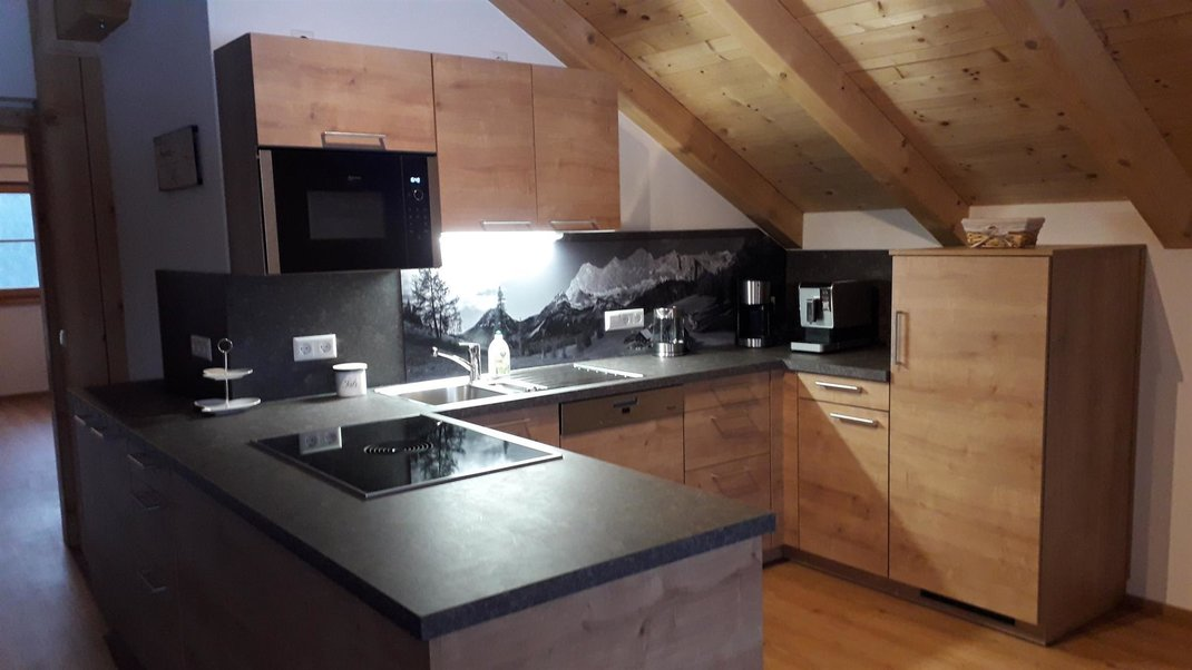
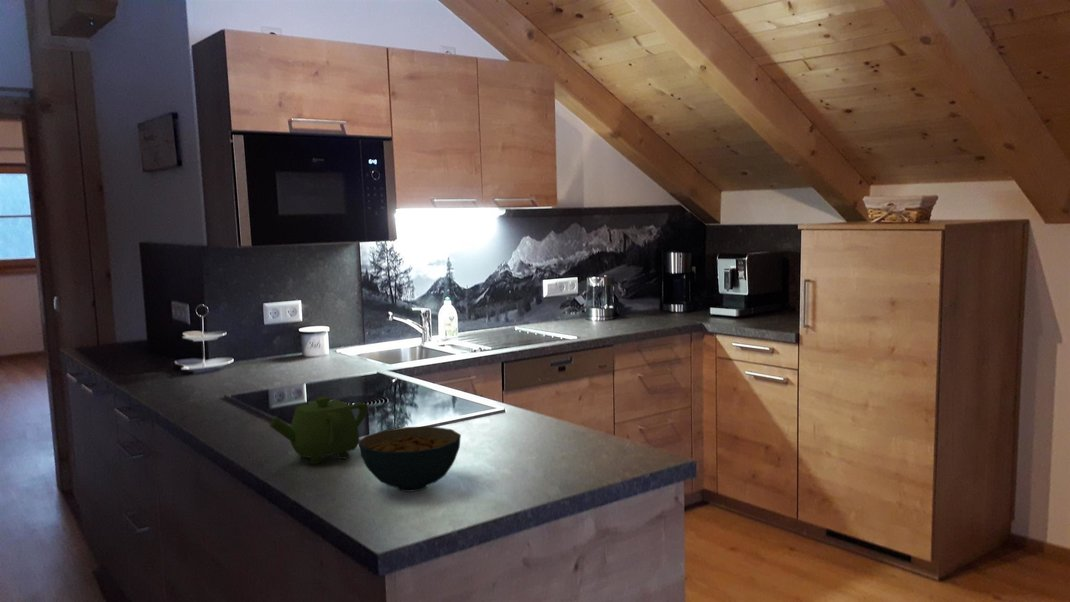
+ teapot [269,396,369,465]
+ cereal bowl [358,426,462,493]
